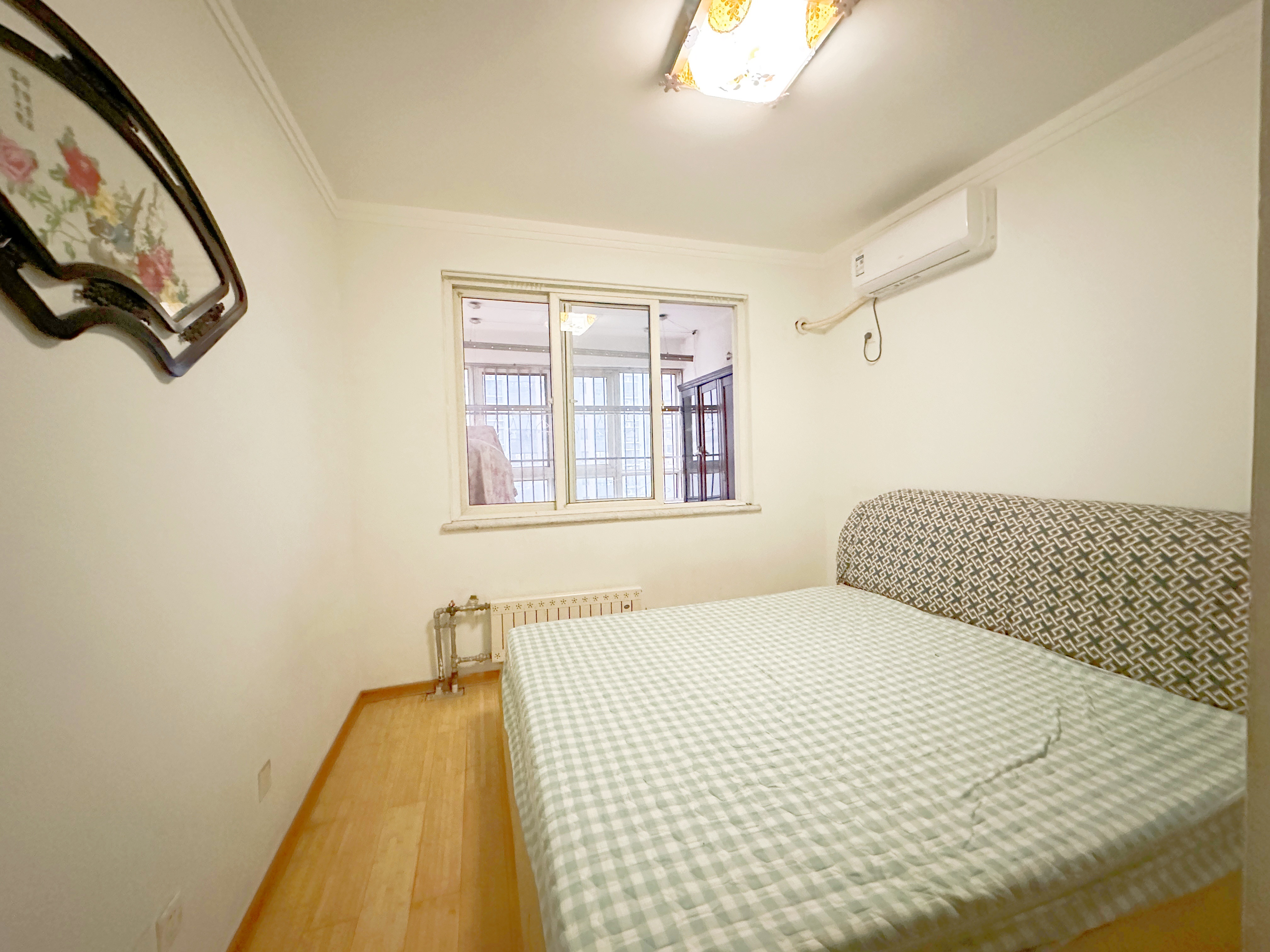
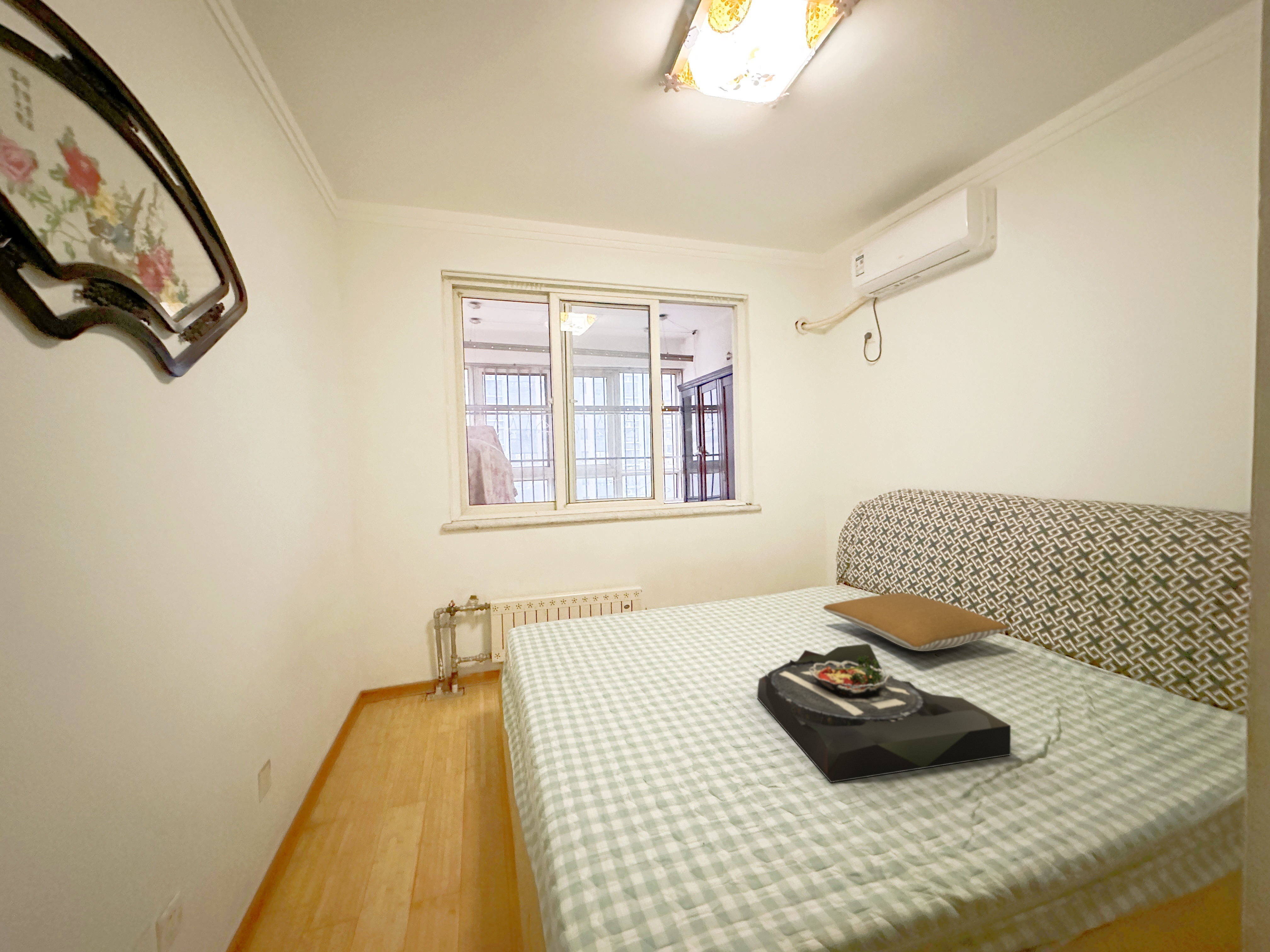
+ serving tray [757,643,1011,783]
+ pillow [823,593,1008,651]
